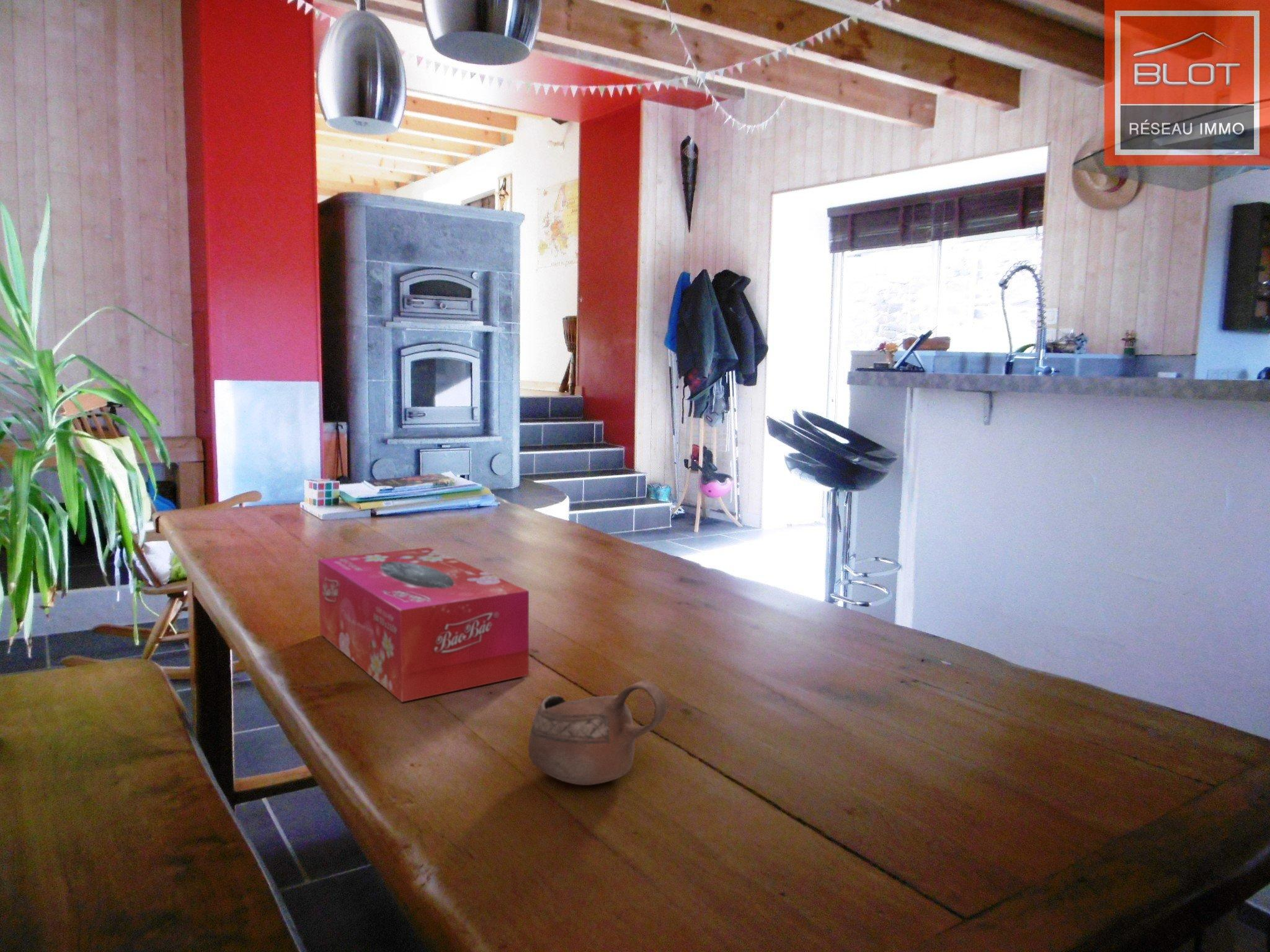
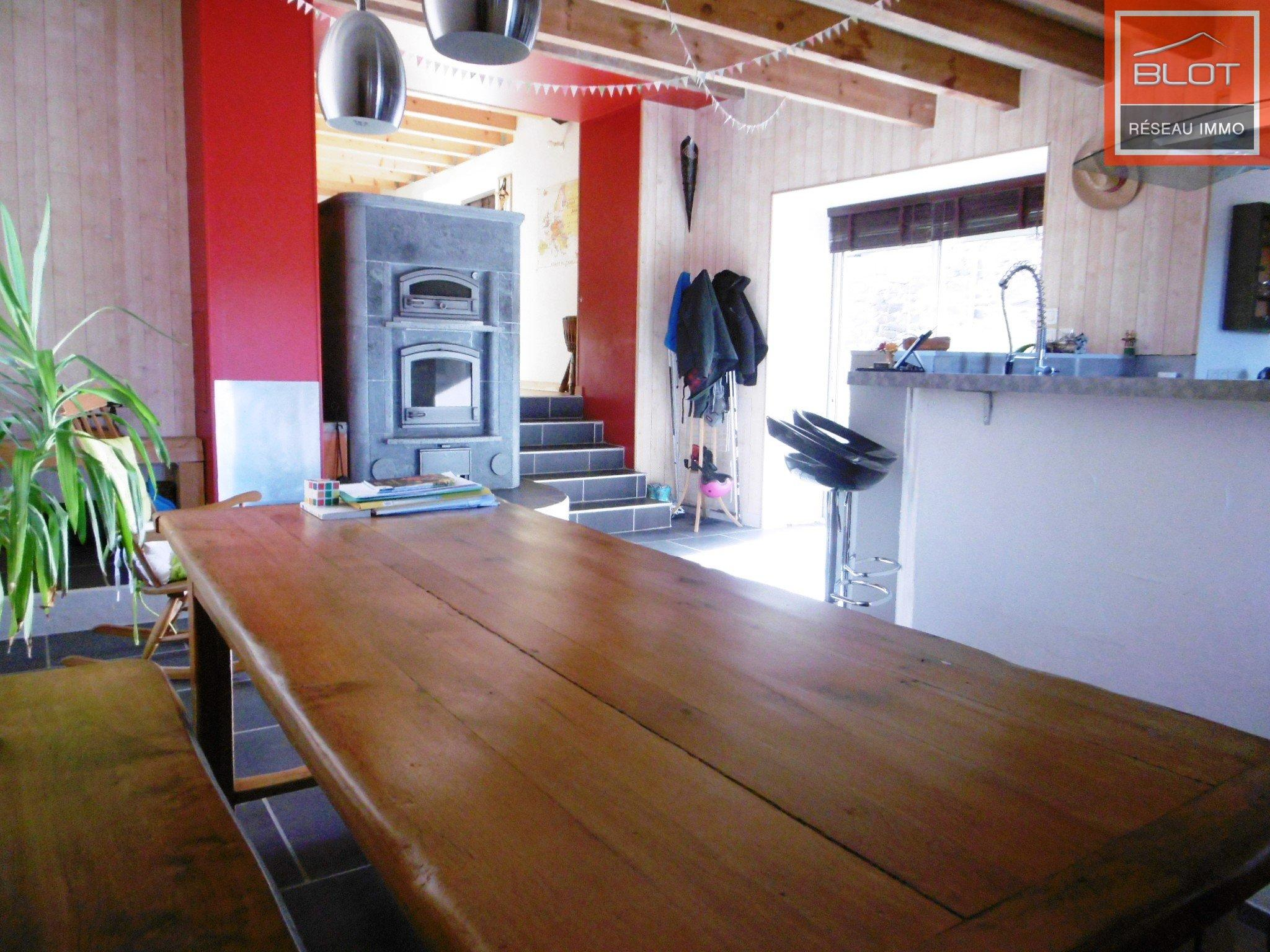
- cup [528,679,667,786]
- tissue box [318,547,530,703]
